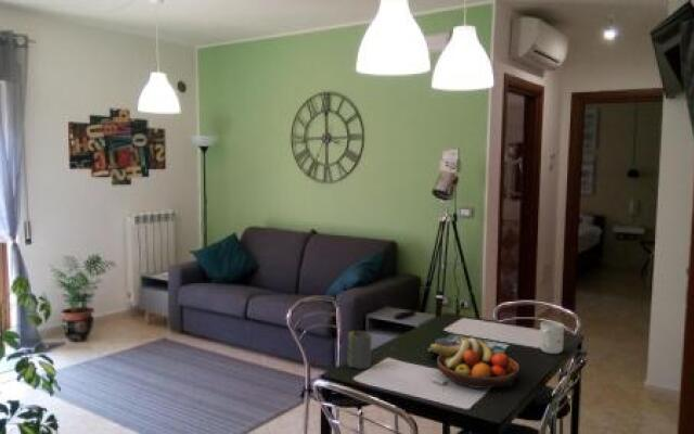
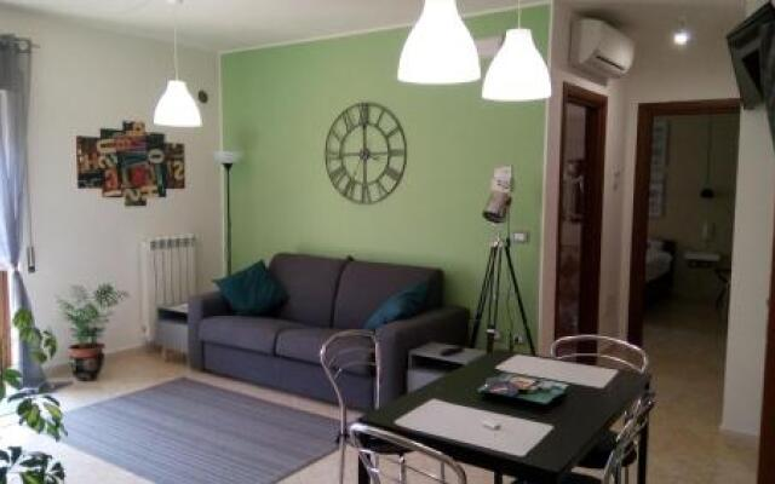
- mug [347,330,372,370]
- mug [539,320,565,355]
- fruit bowl [428,335,520,390]
